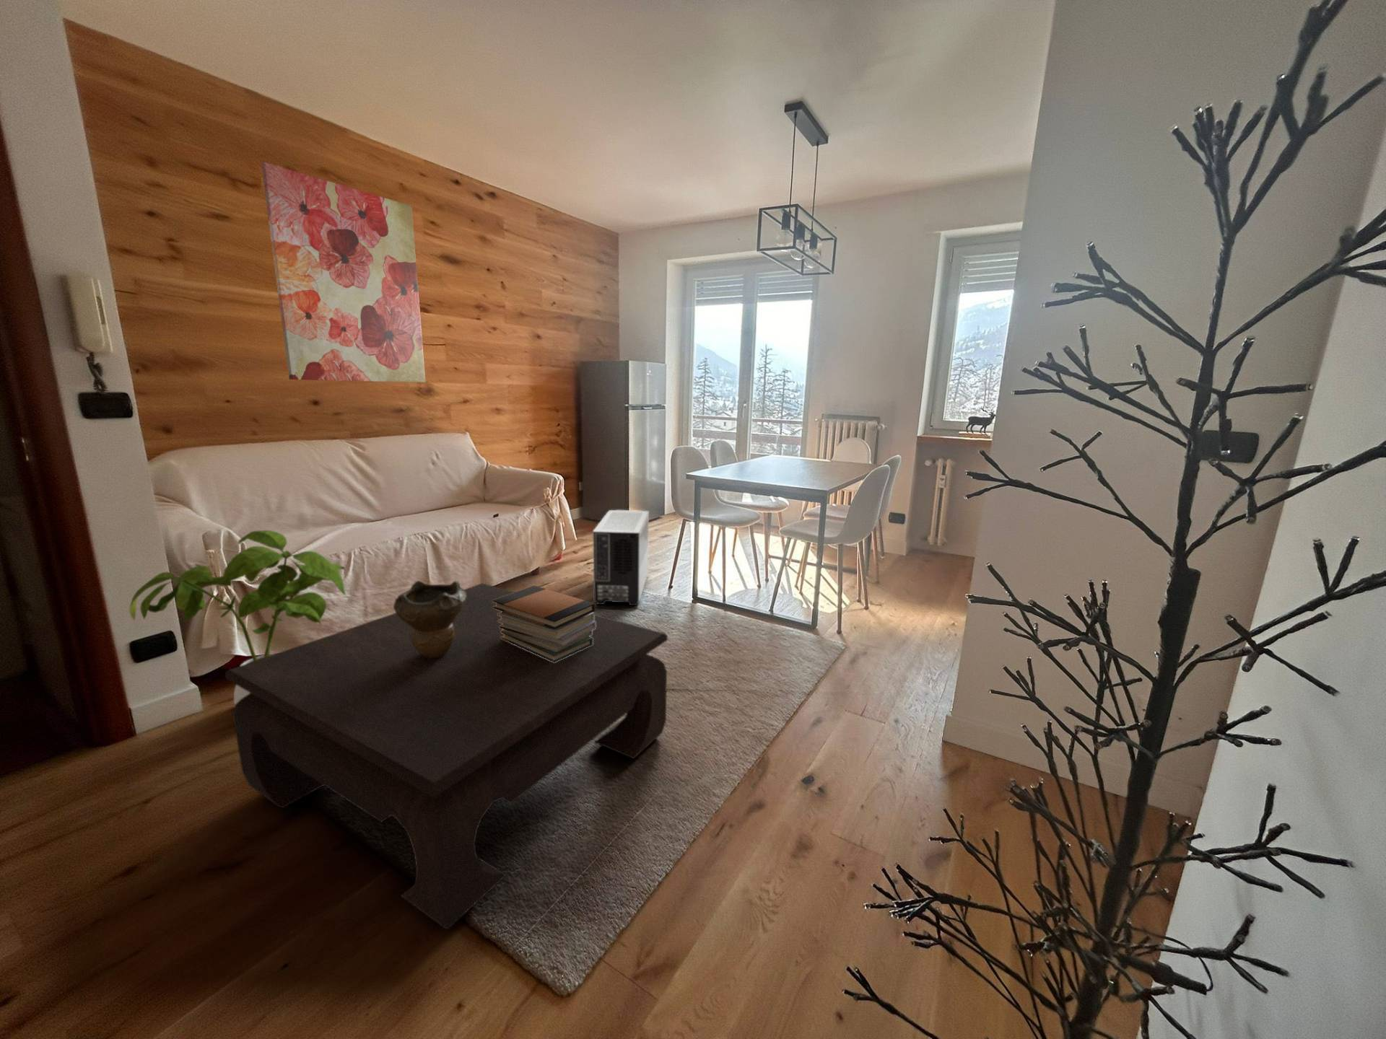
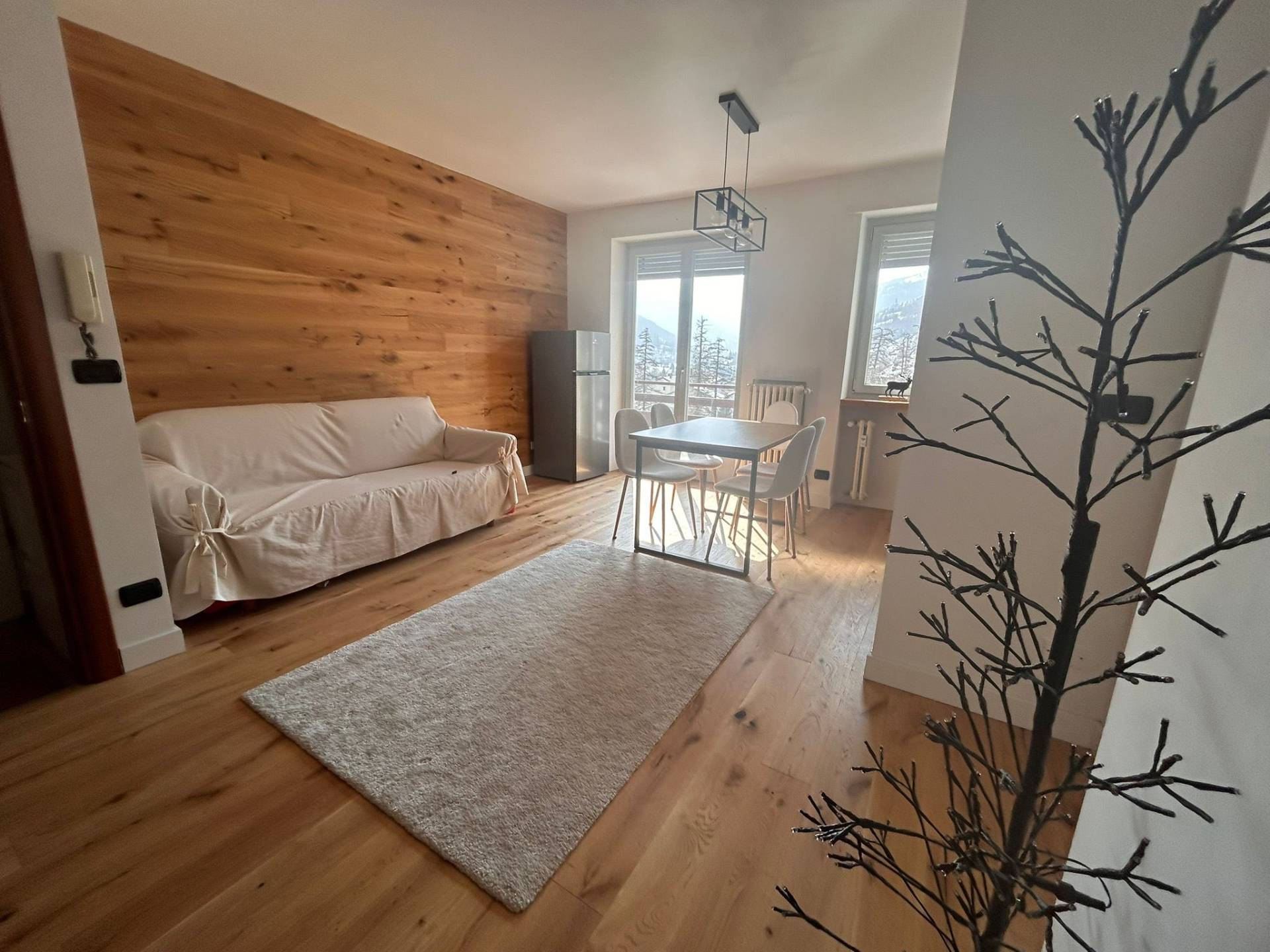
- wall art [261,162,426,383]
- decorative bowl [393,581,466,658]
- book stack [492,585,596,662]
- coffee table [225,583,669,931]
- house plant [129,529,347,708]
- air purifier [592,510,649,606]
